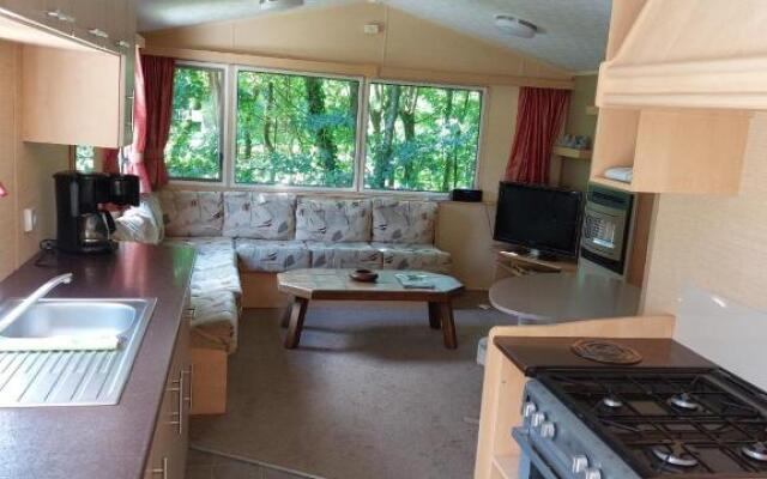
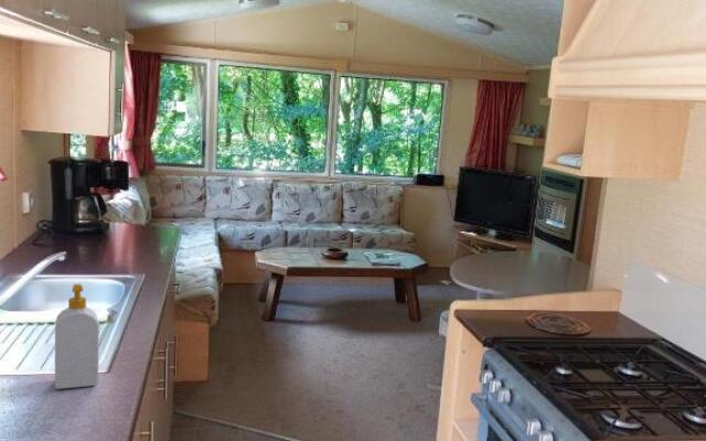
+ soap bottle [54,283,100,390]
